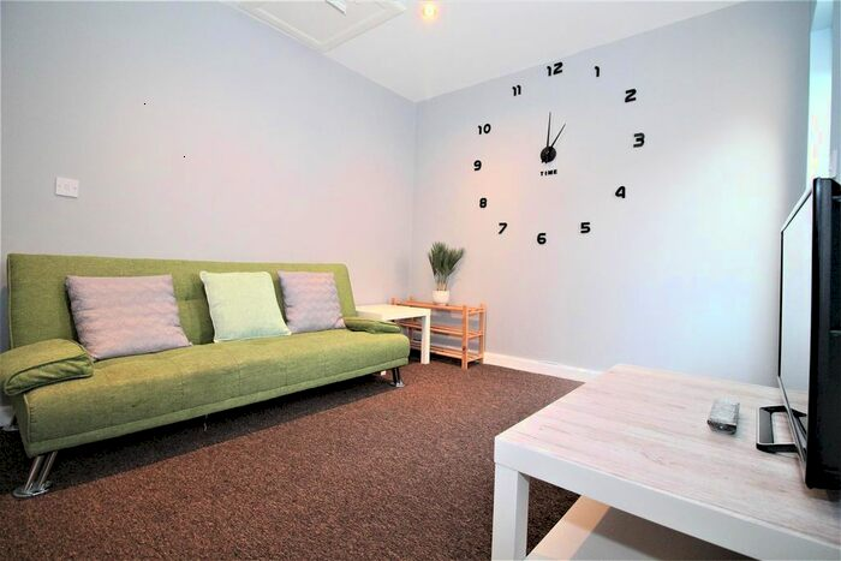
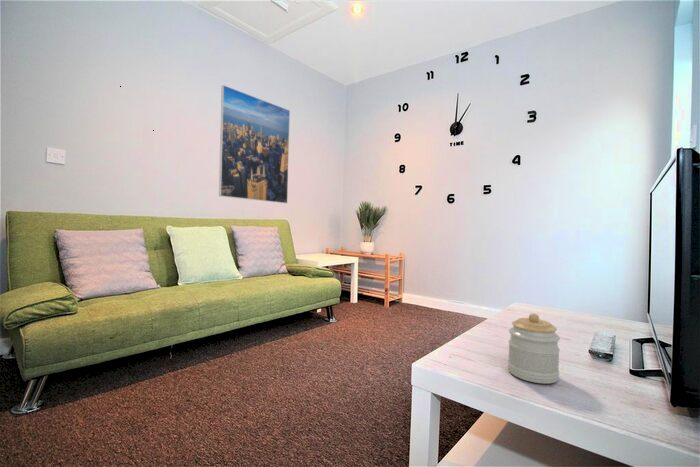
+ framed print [218,84,291,204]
+ jar [507,312,561,385]
